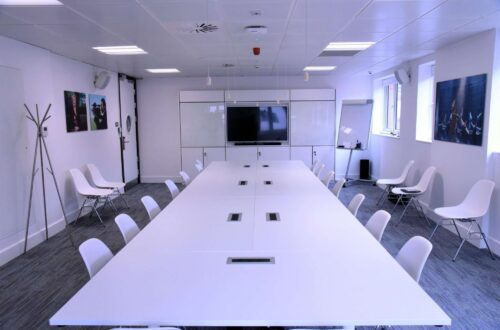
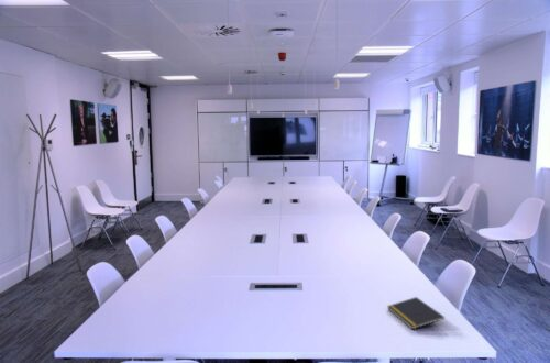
+ notepad [386,296,446,331]
